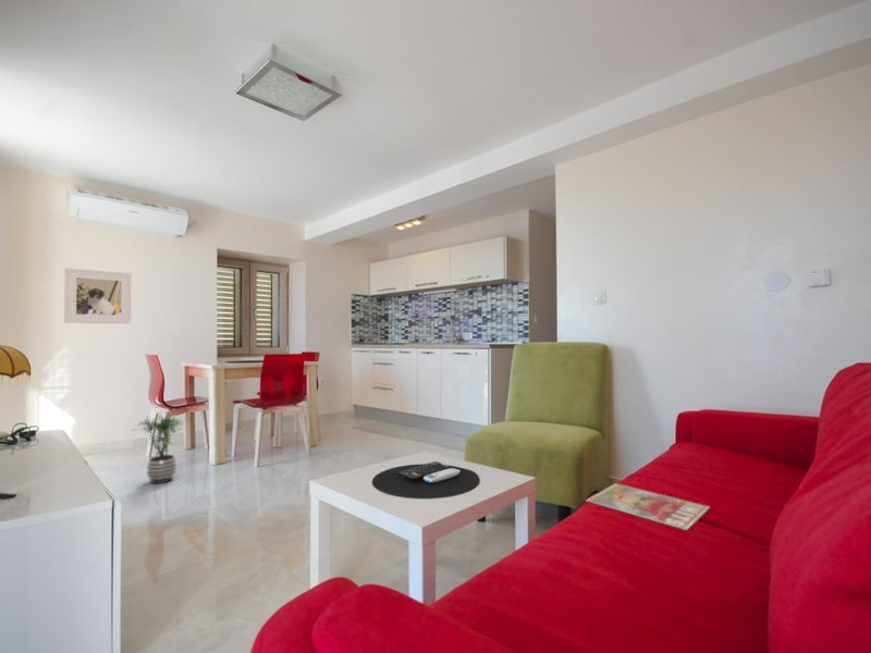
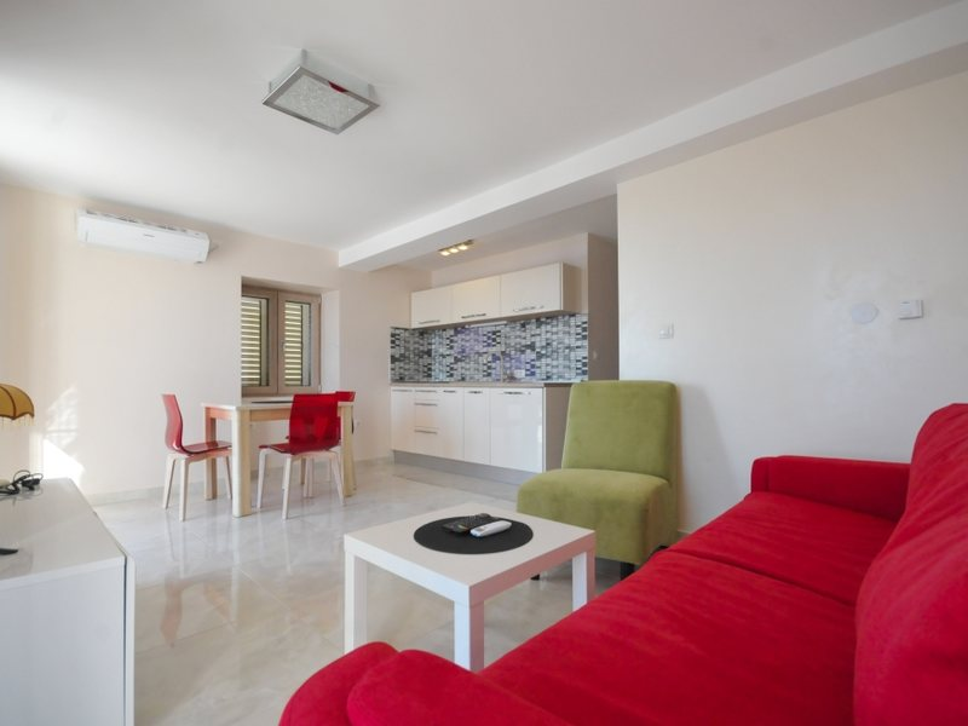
- potted plant [131,412,188,484]
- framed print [63,267,133,324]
- magazine [585,482,711,531]
